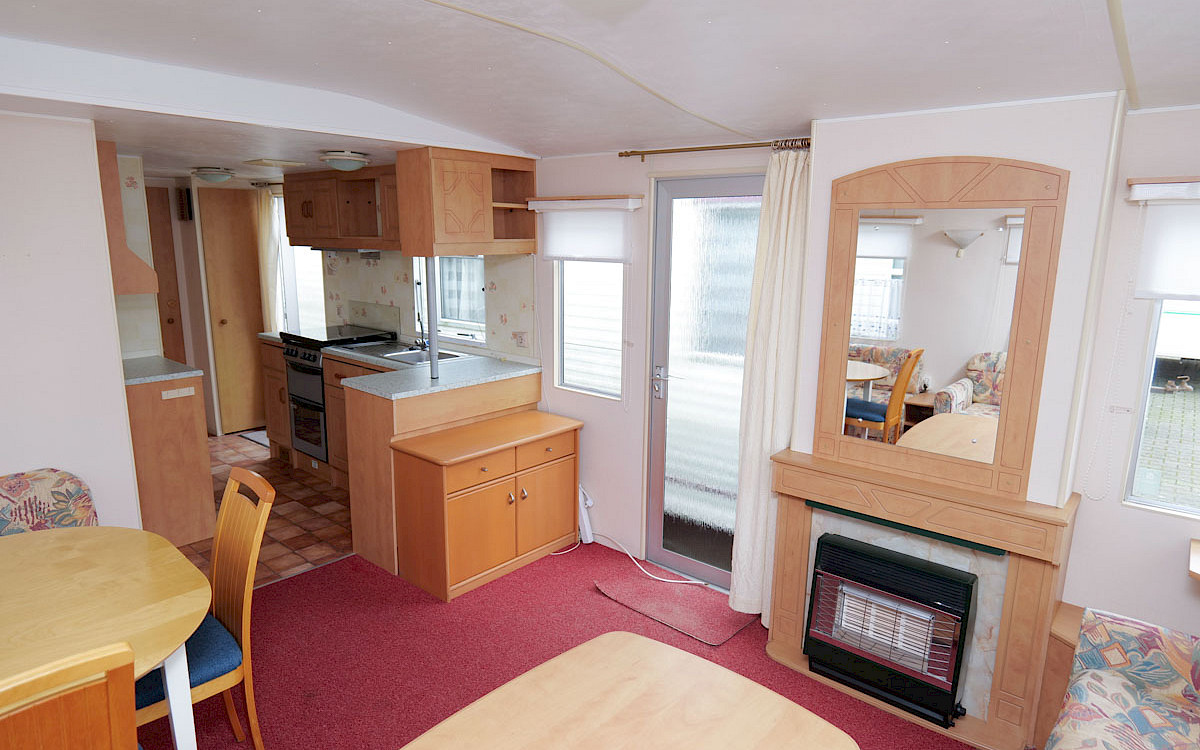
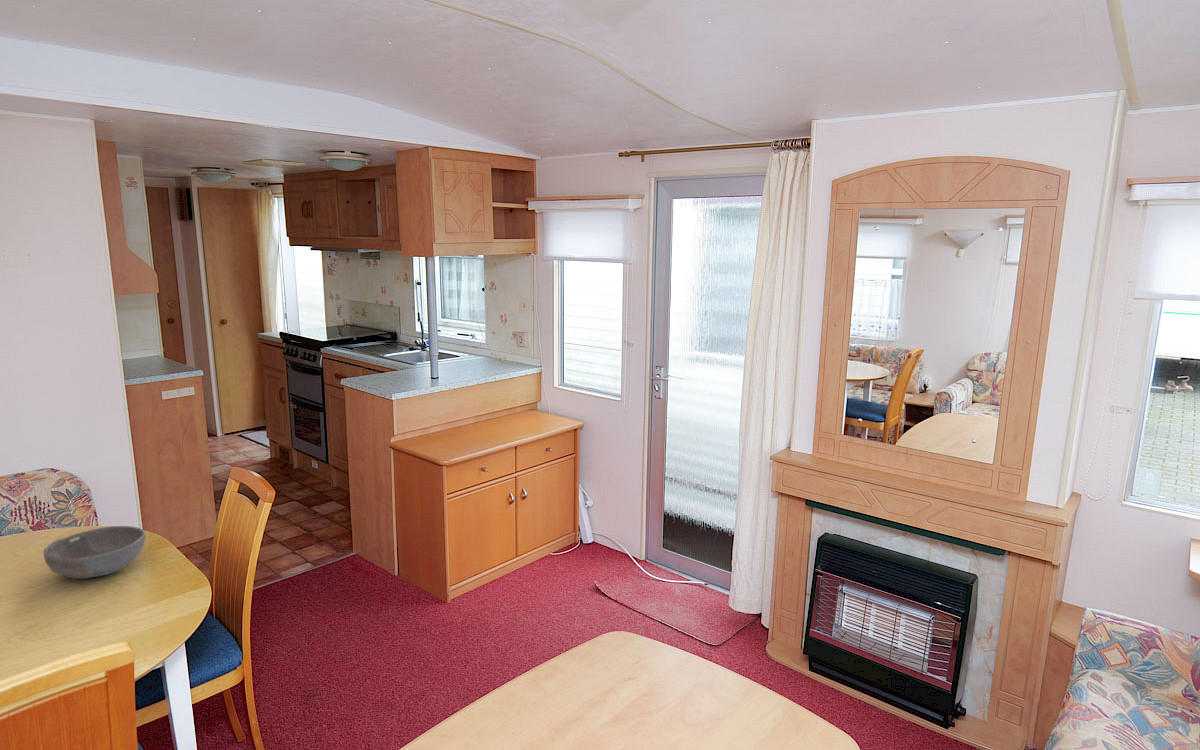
+ bowl [43,525,147,580]
